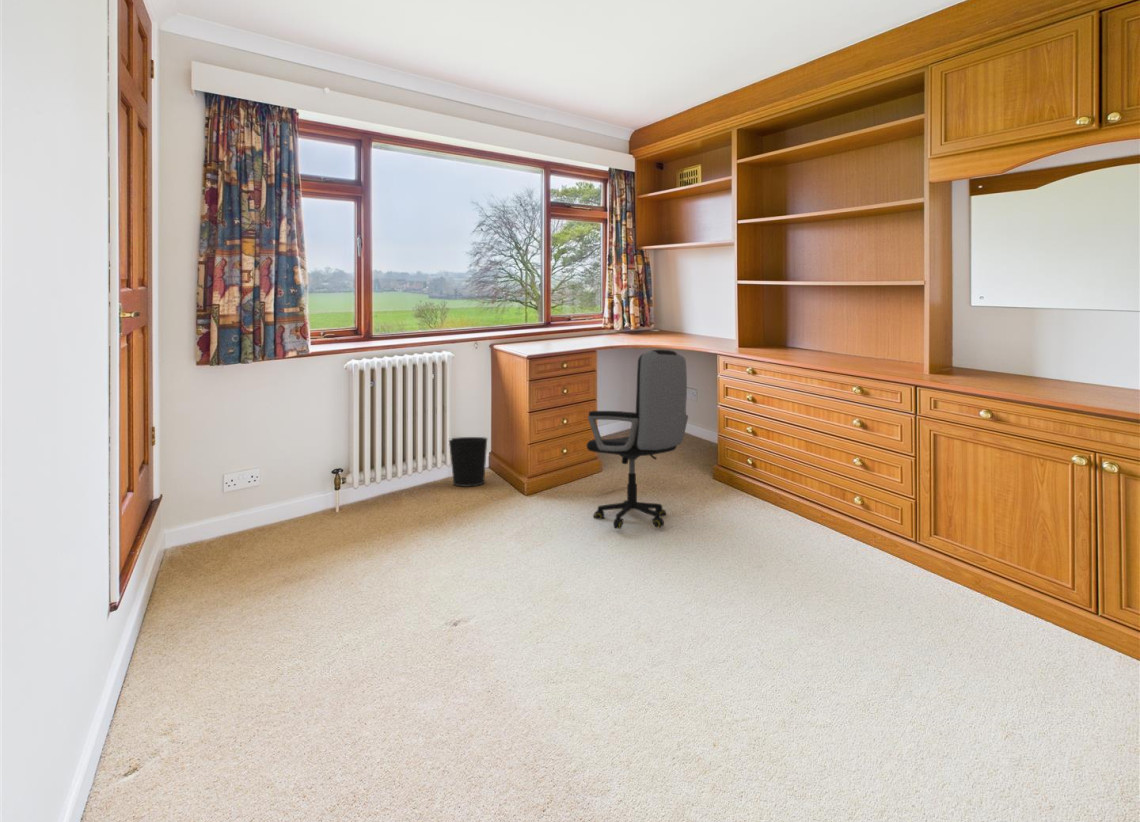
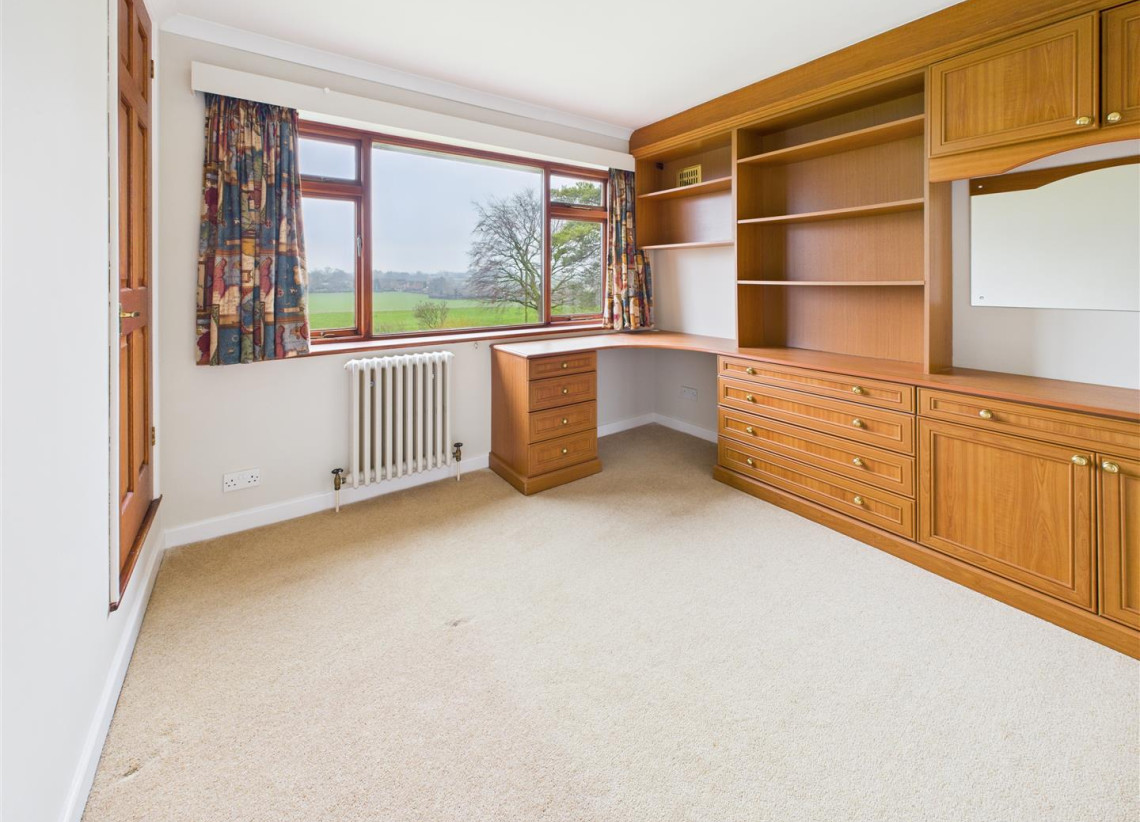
- wastebasket [448,436,489,488]
- office chair [586,349,689,530]
